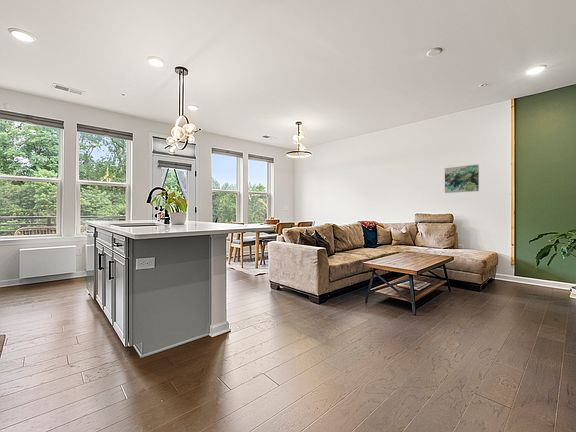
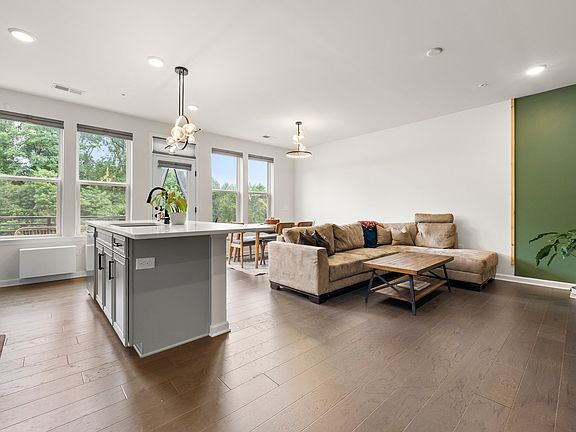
- wall art [444,163,480,194]
